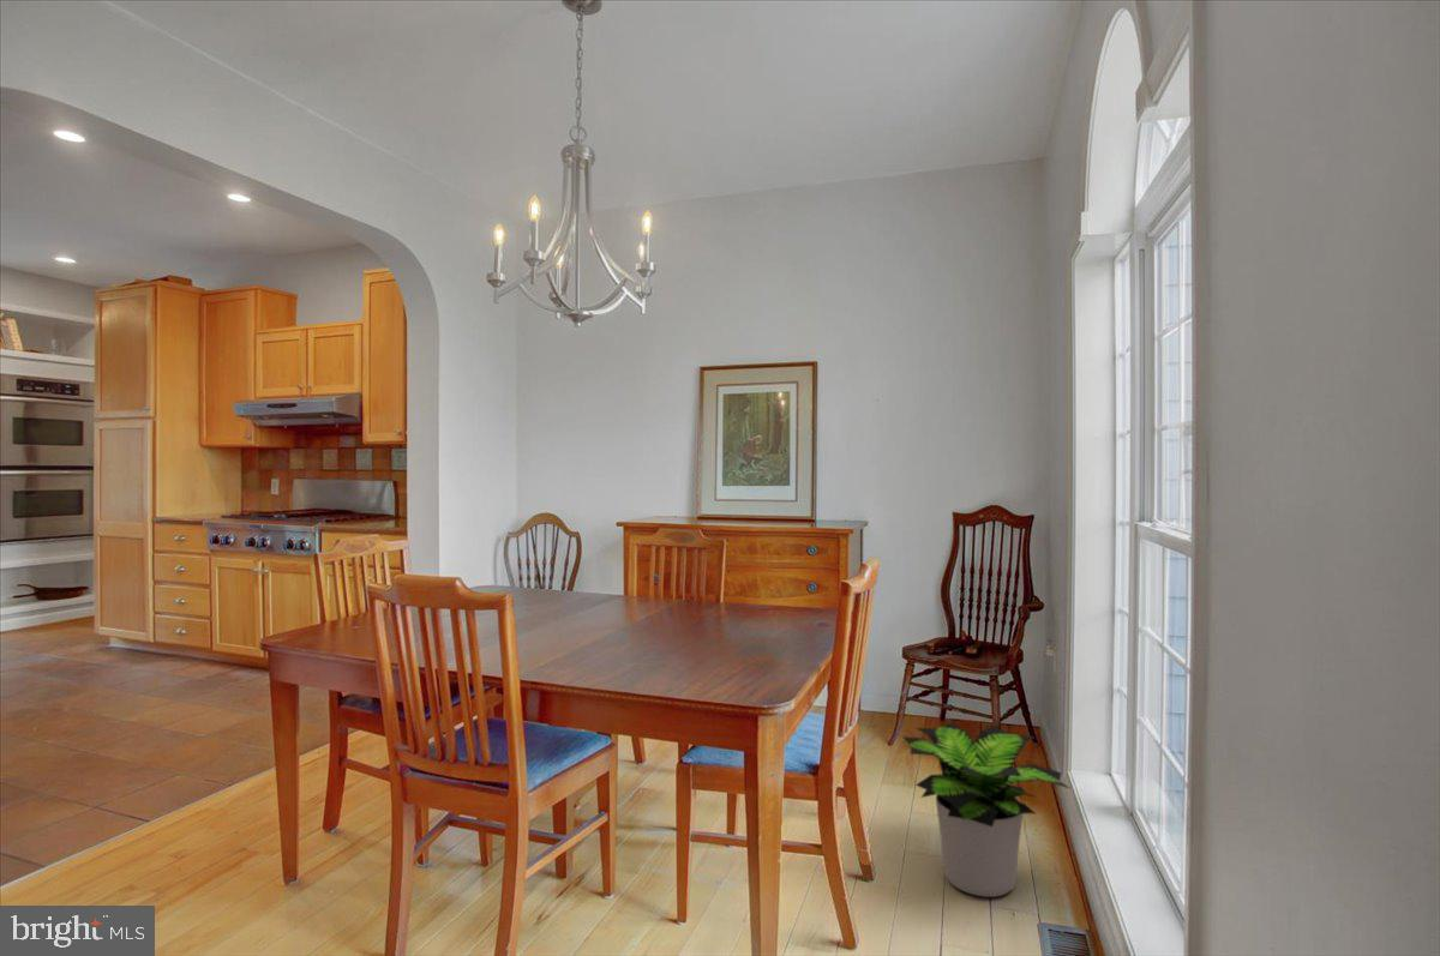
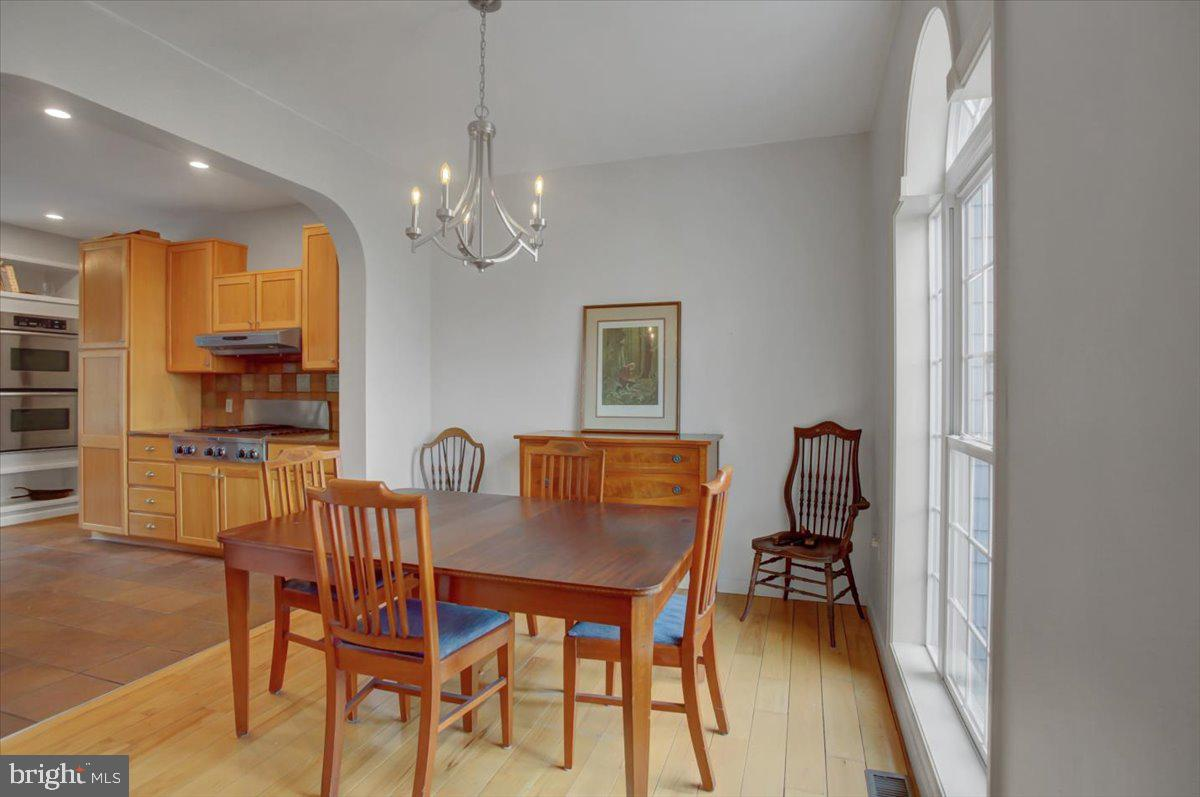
- potted plant [901,722,1070,898]
